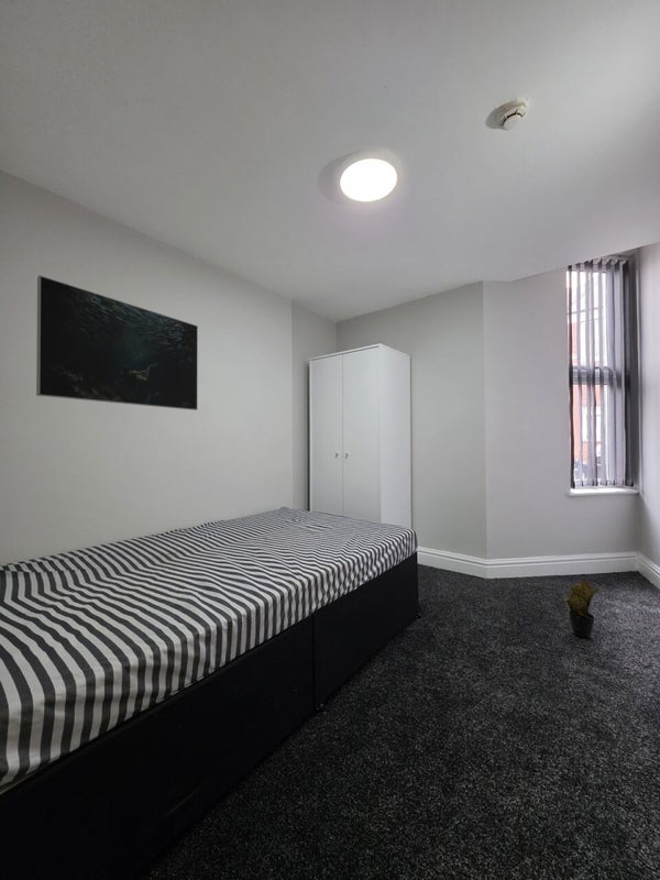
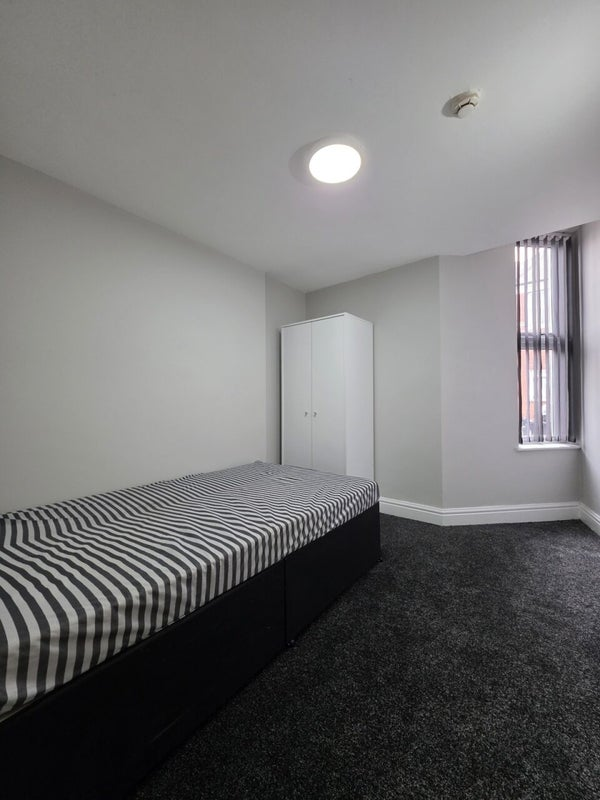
- potted plant [561,579,605,640]
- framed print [35,275,199,411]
